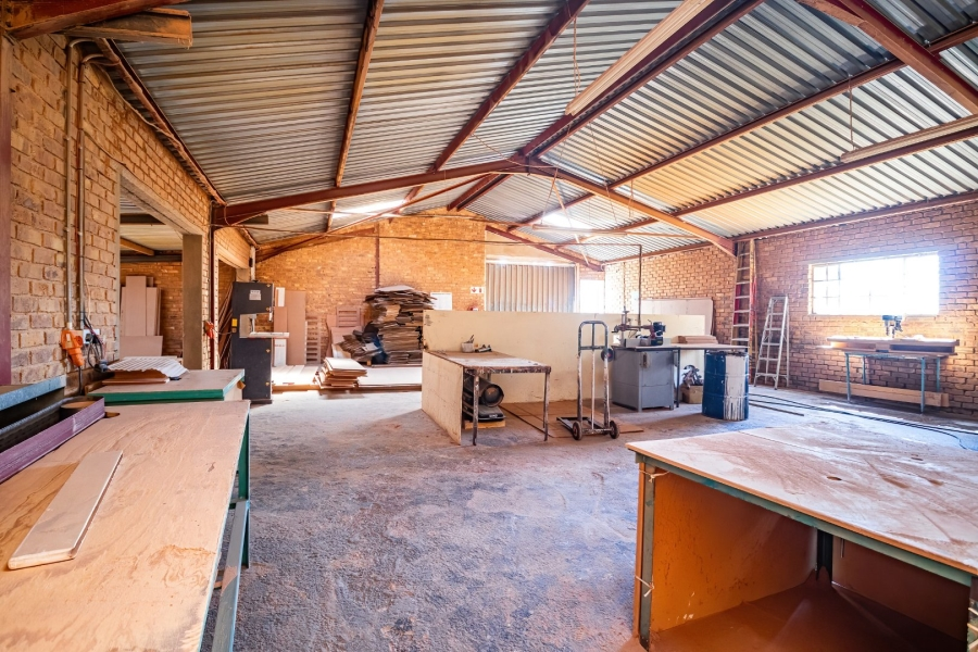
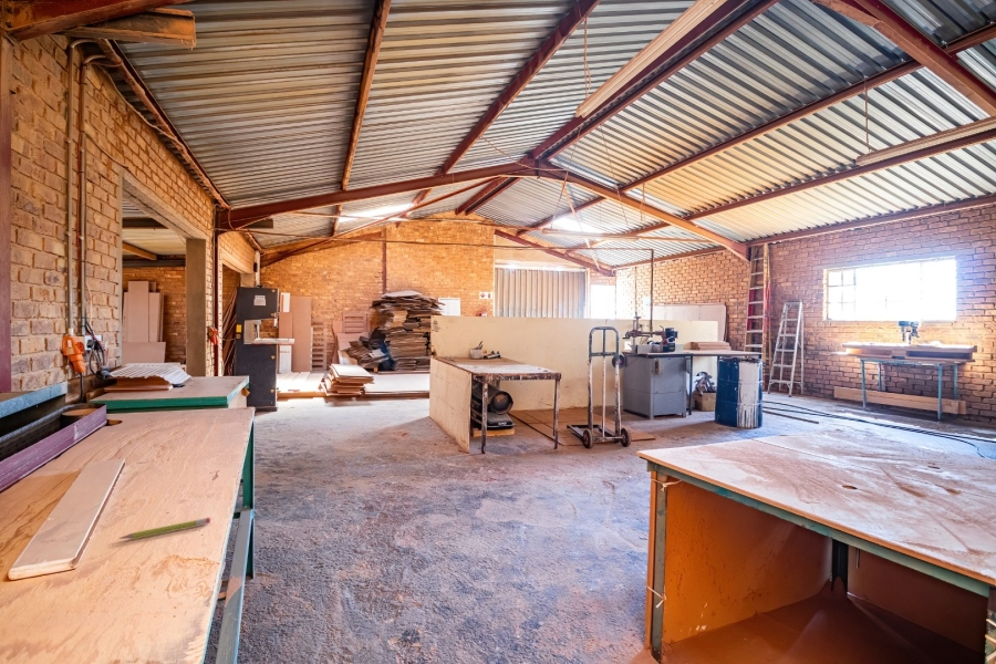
+ pencil [117,517,211,540]
